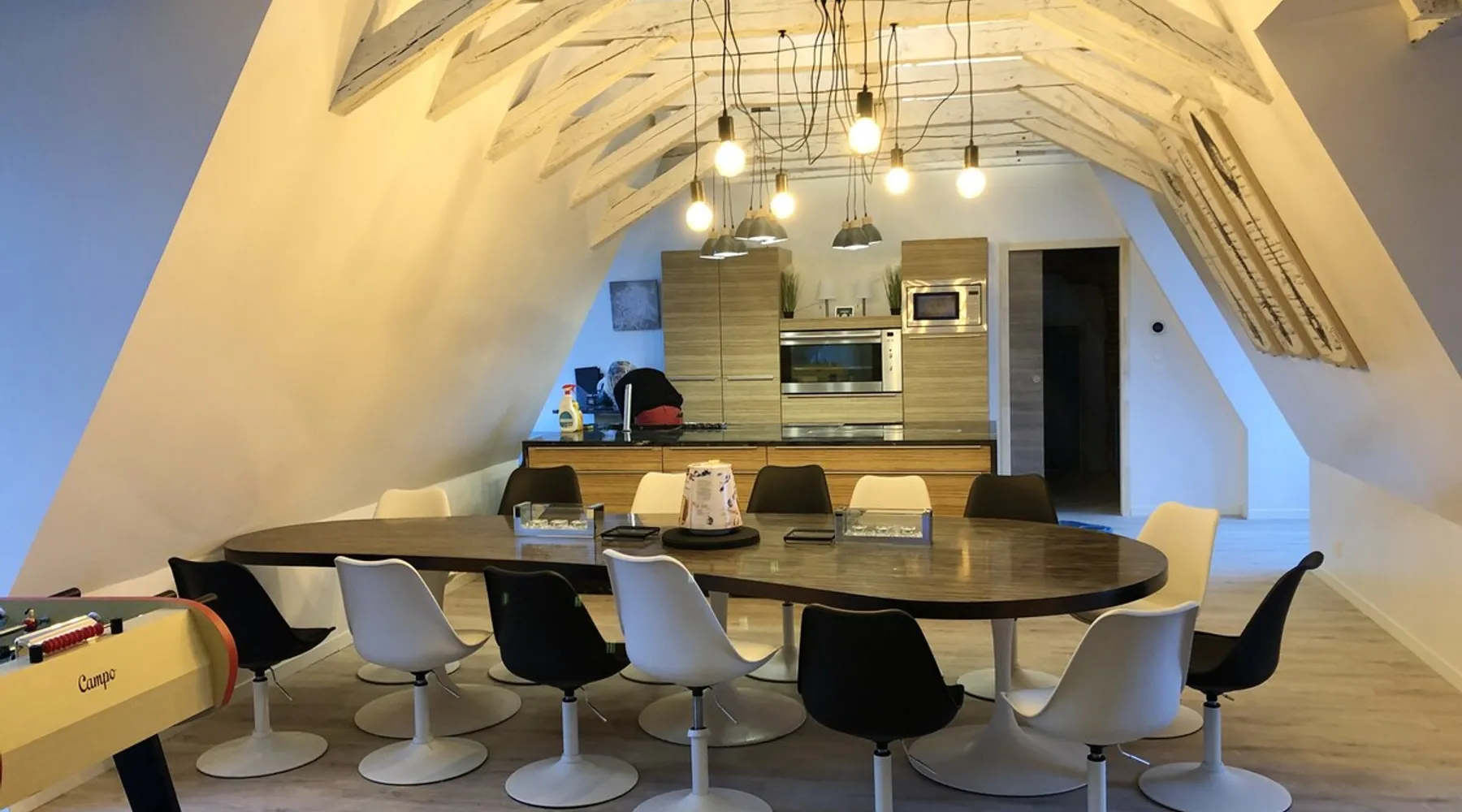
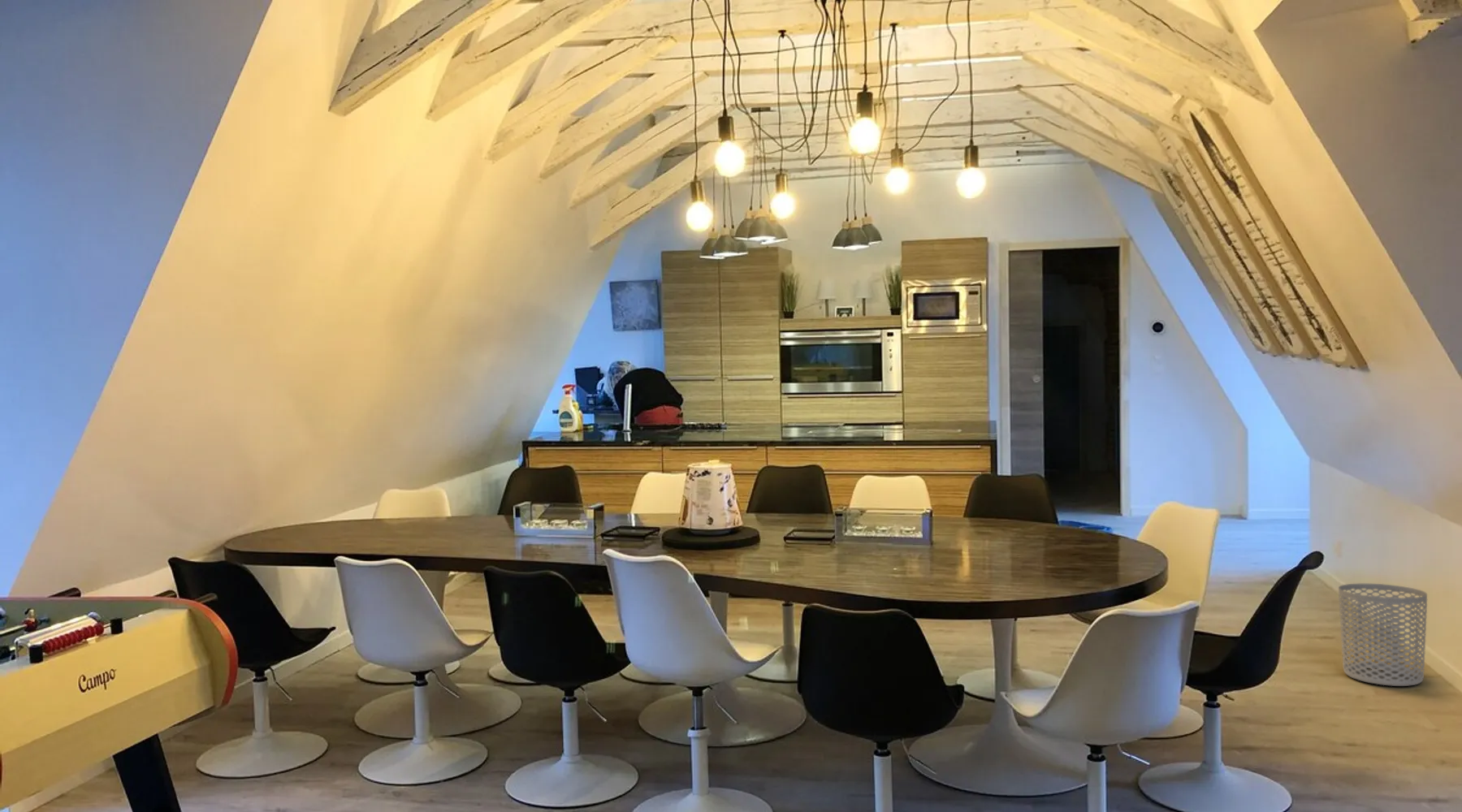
+ waste bin [1338,583,1428,687]
